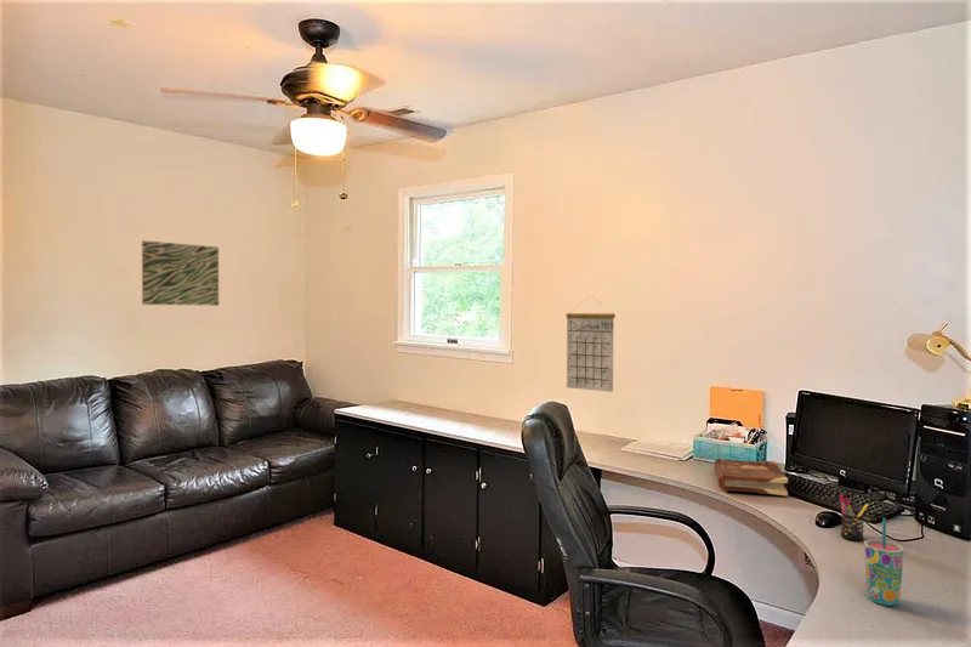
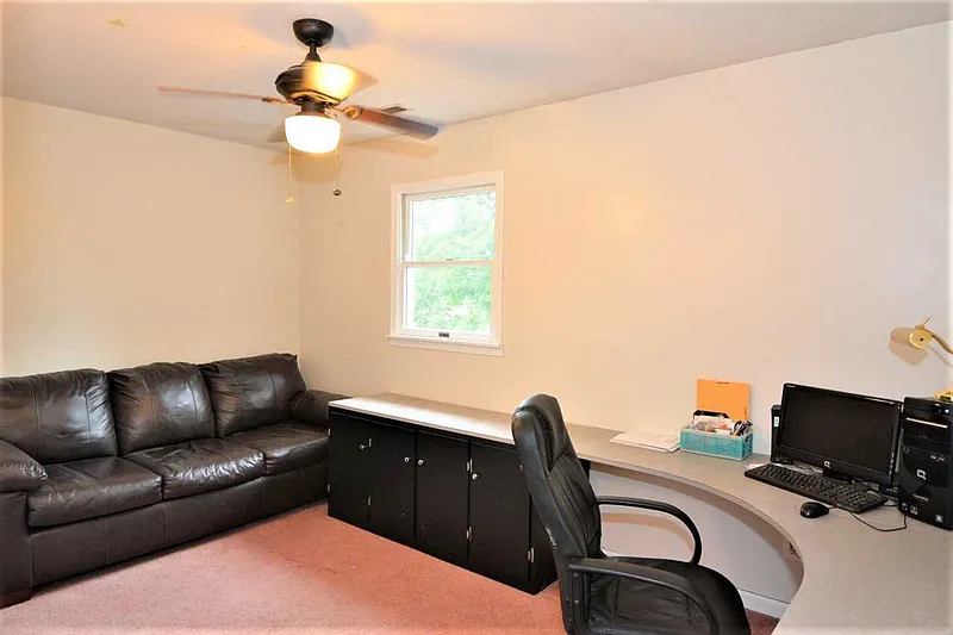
- cup [863,517,905,607]
- book [712,458,789,496]
- wall art [141,239,220,307]
- calendar [564,296,617,393]
- pen holder [837,494,869,541]
